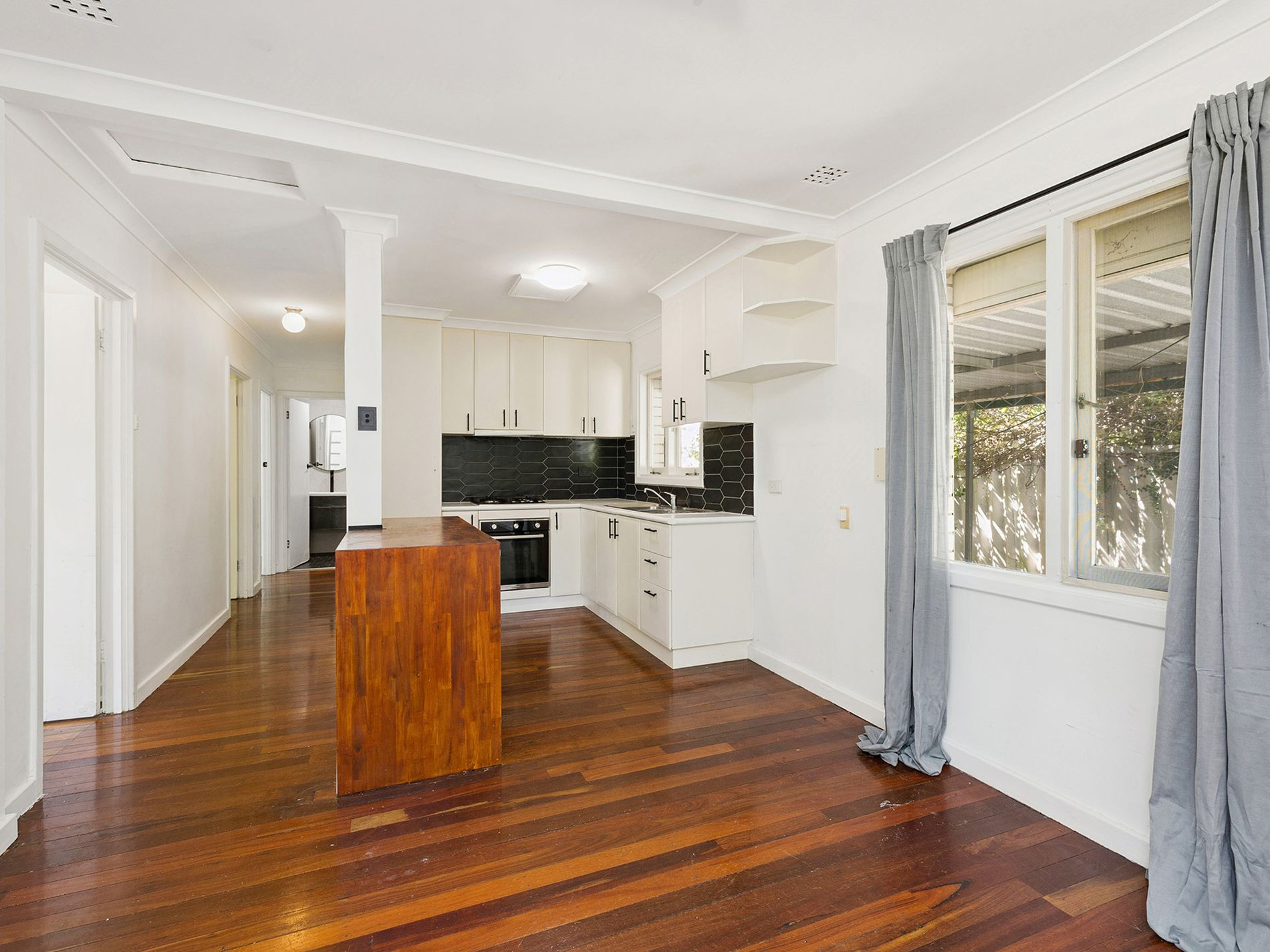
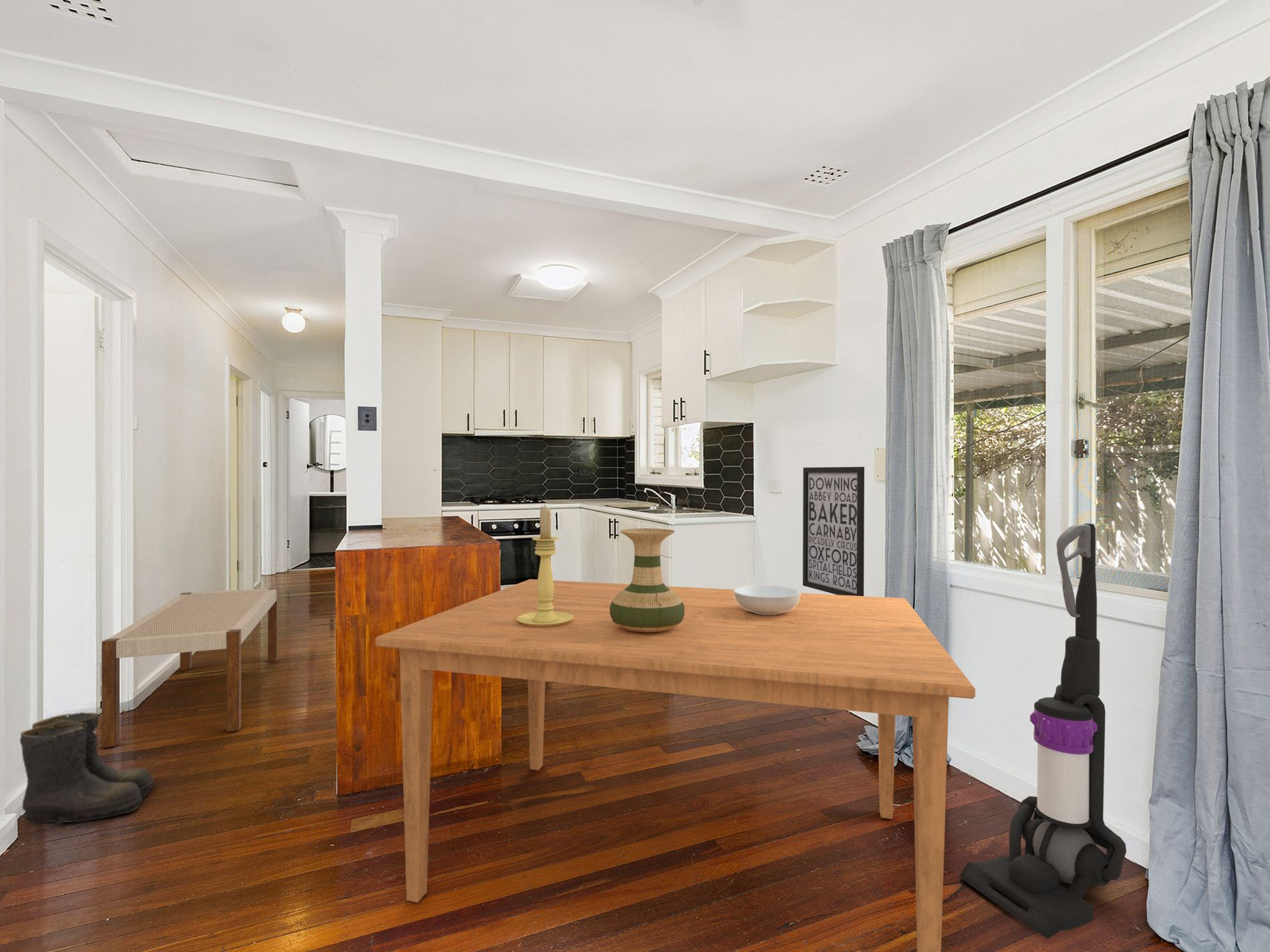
+ bench [101,587,279,749]
+ dining table [374,579,976,952]
+ candle holder [517,504,574,627]
+ boots [19,711,156,824]
+ vacuum cleaner [960,522,1127,940]
+ wall art [802,466,865,596]
+ serving bowl [734,585,801,615]
+ vase [610,528,684,633]
